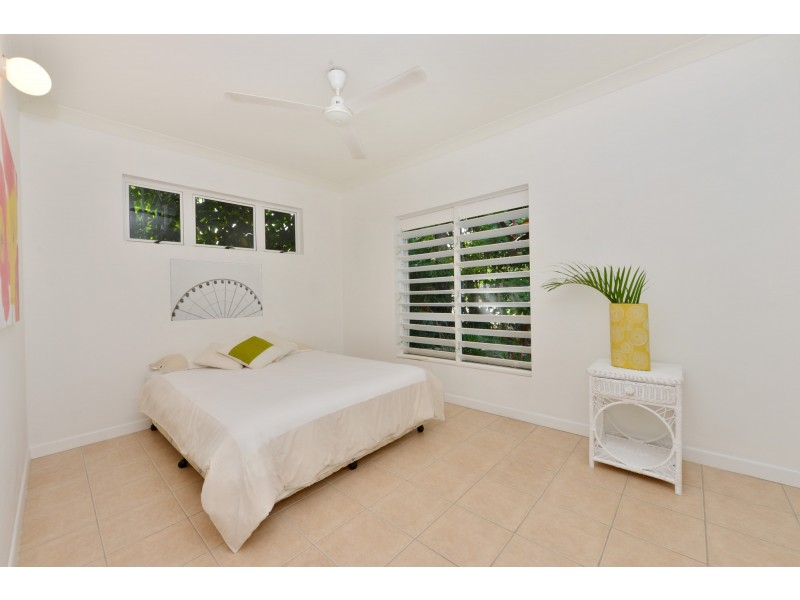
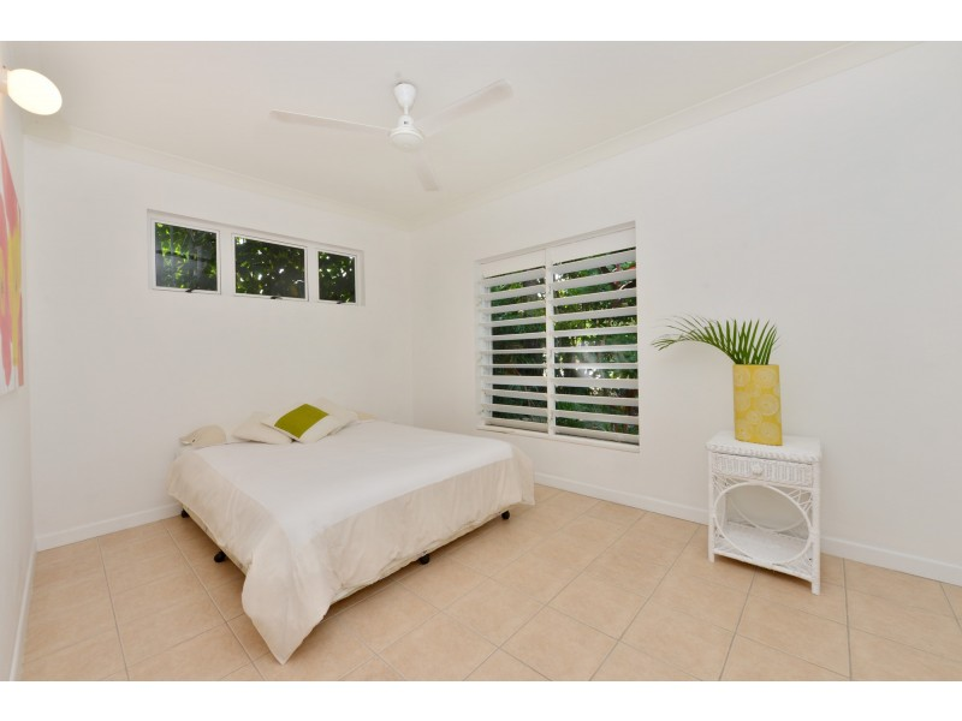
- wall art [169,258,264,322]
